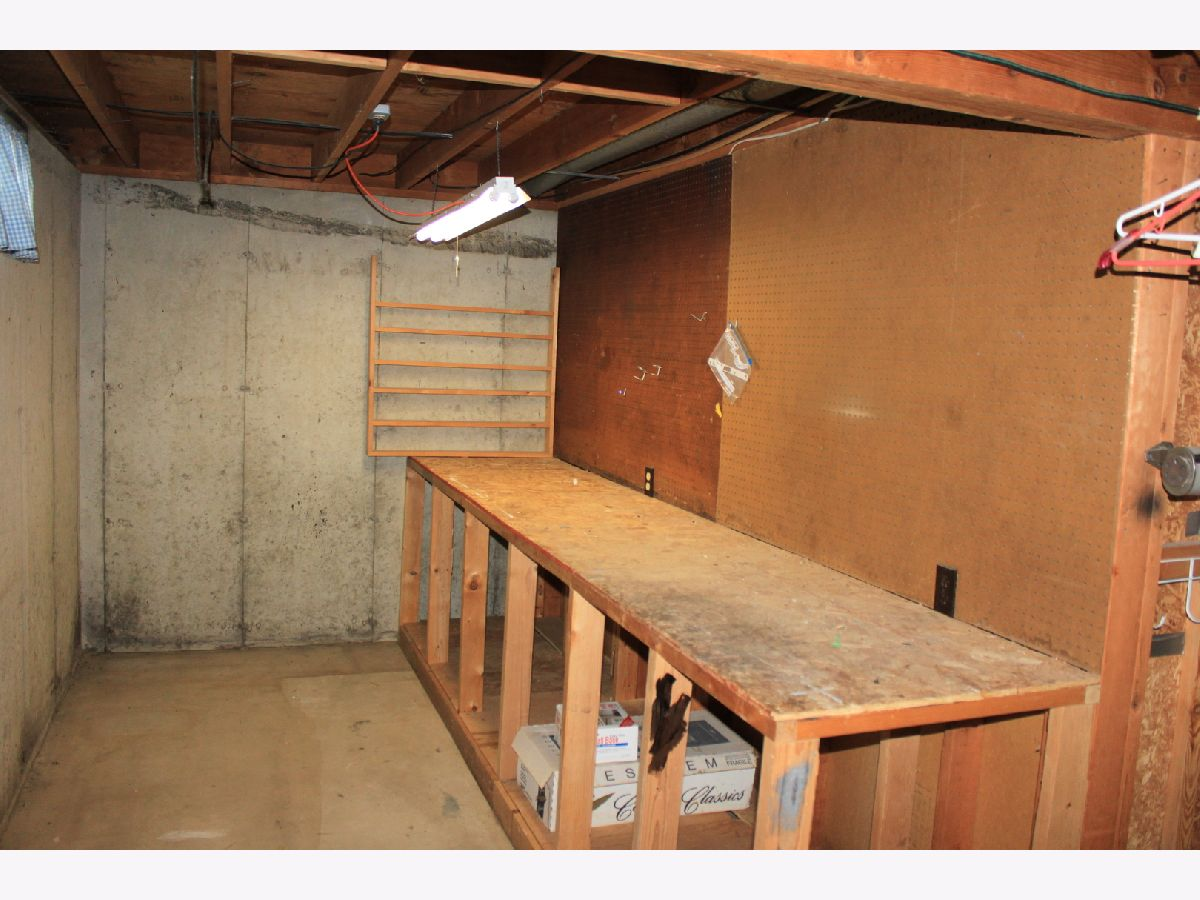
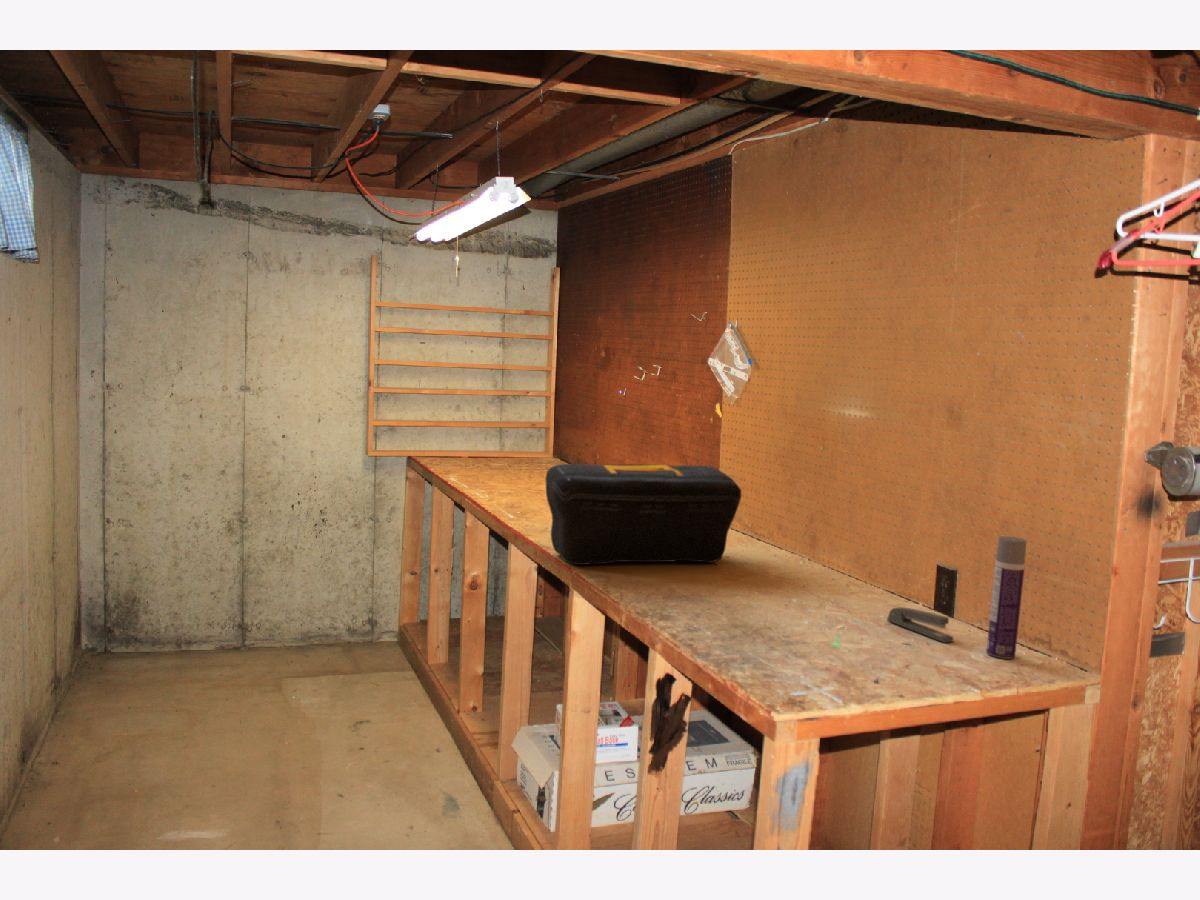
+ stapler [886,606,955,644]
+ toolbox [544,463,742,566]
+ spray can [985,535,1027,660]
